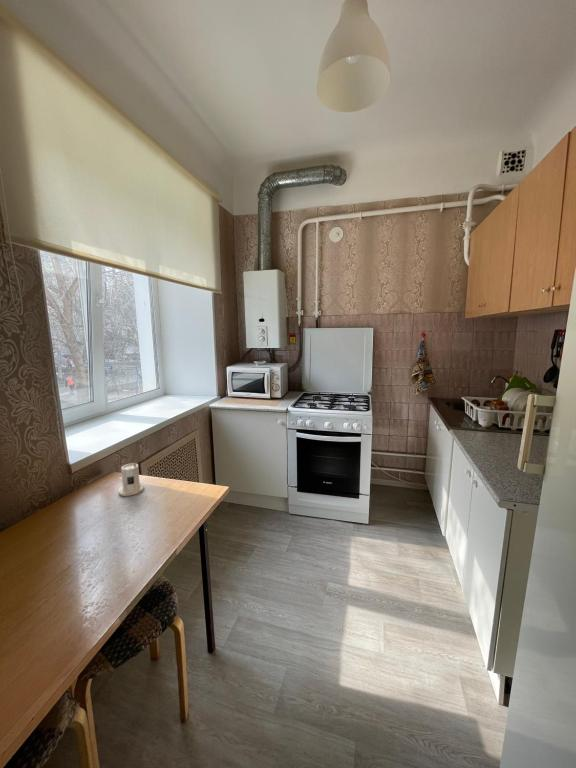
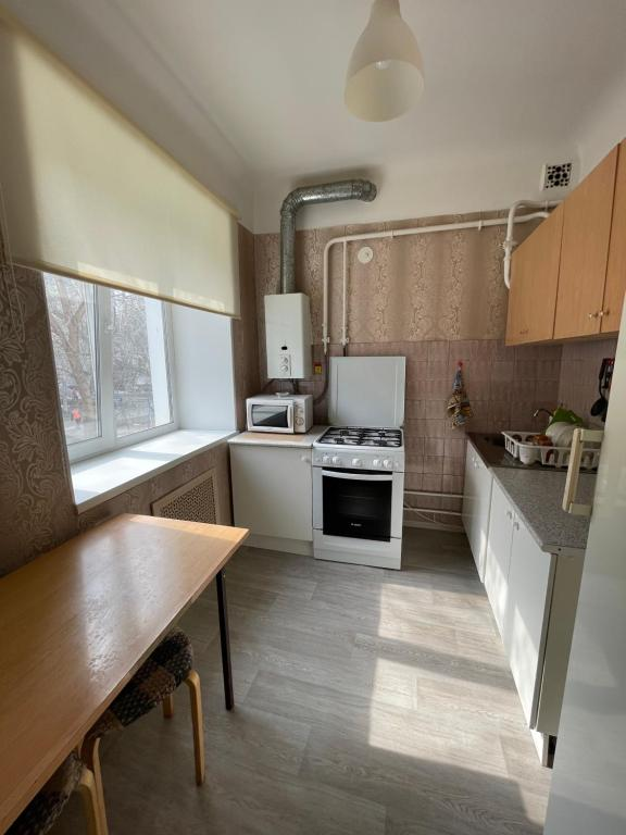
- candle [117,461,145,497]
